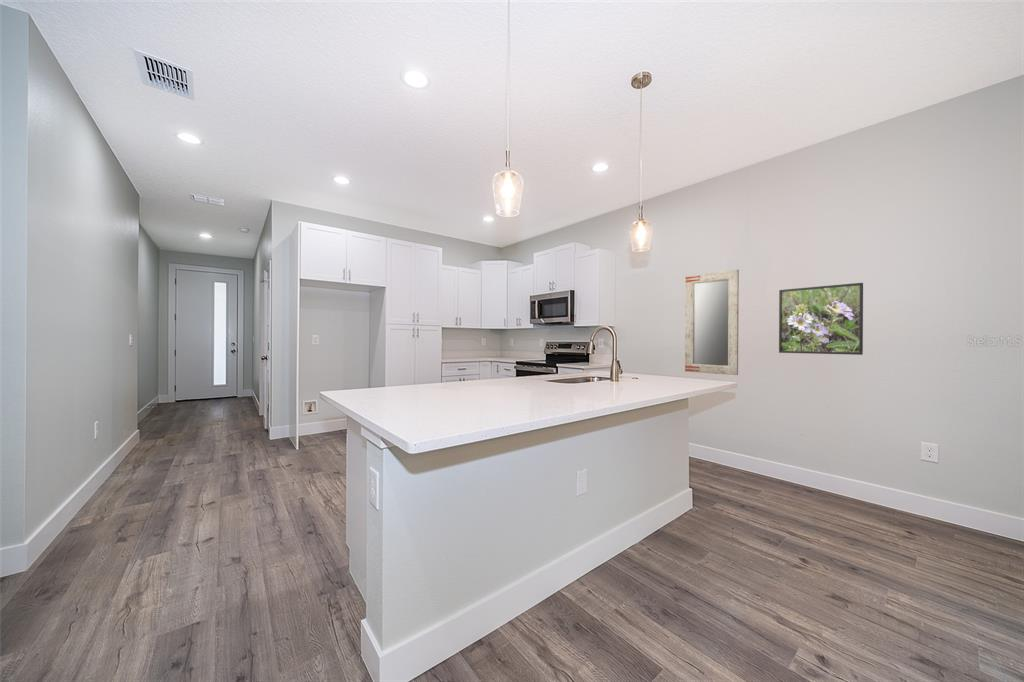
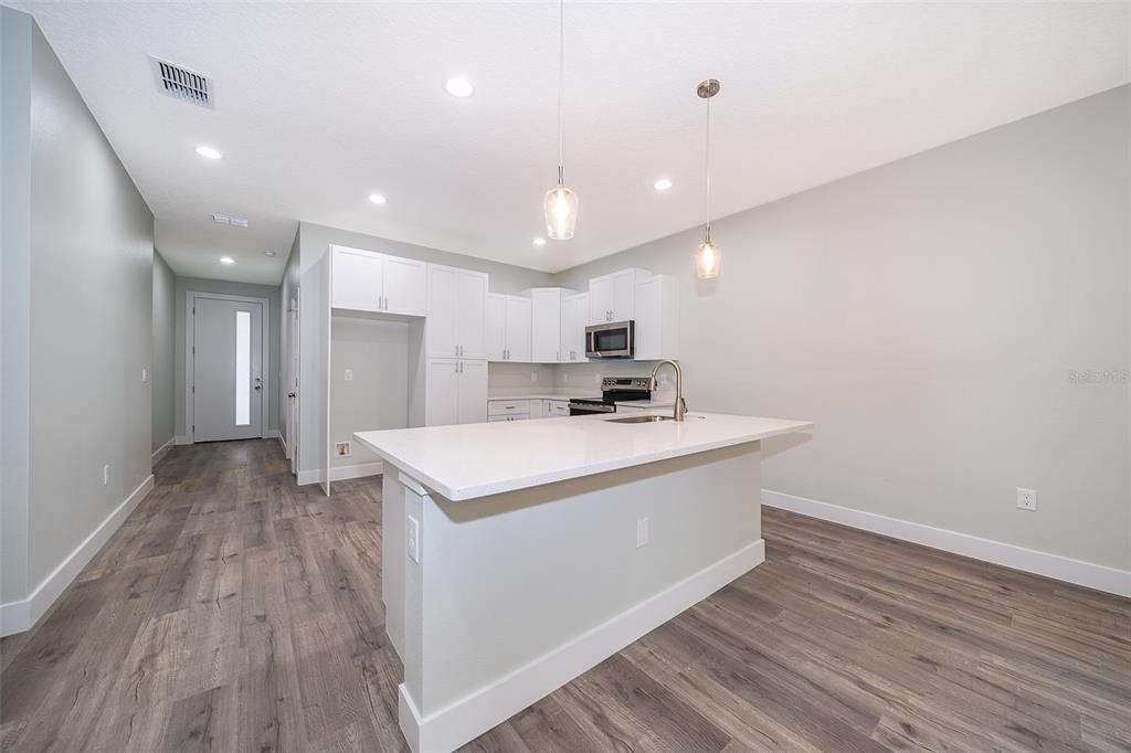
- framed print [778,282,864,356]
- home mirror [684,268,740,376]
